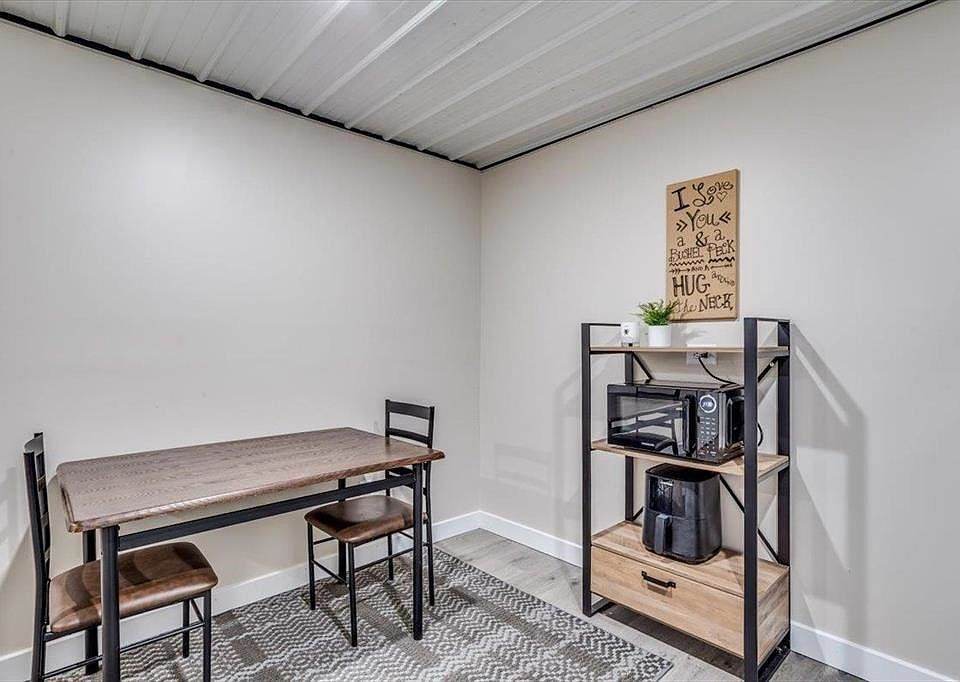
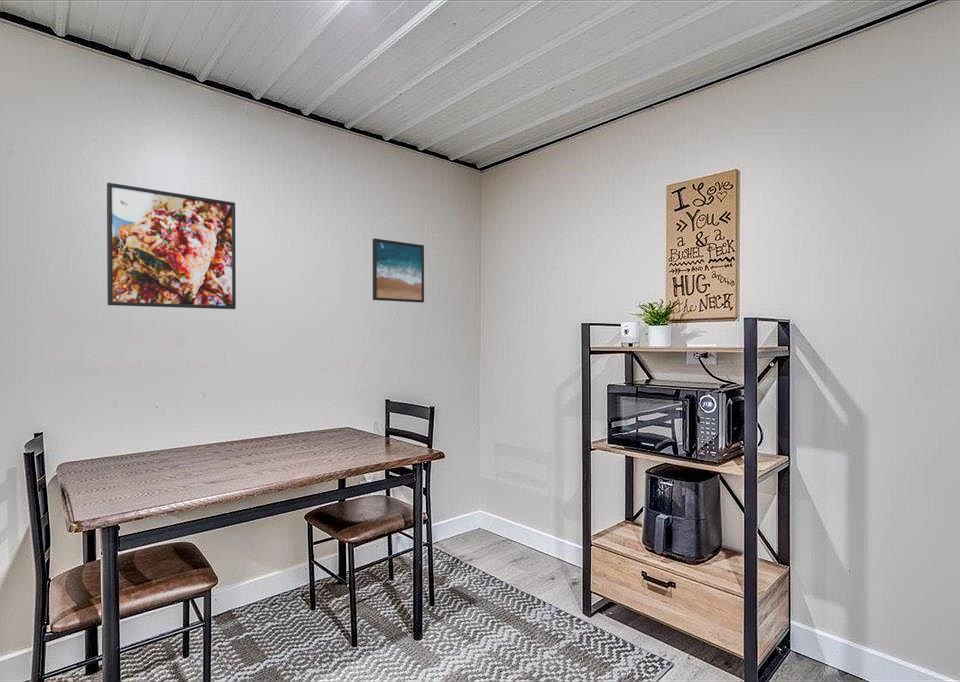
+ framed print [372,237,425,304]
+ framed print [106,182,237,310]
